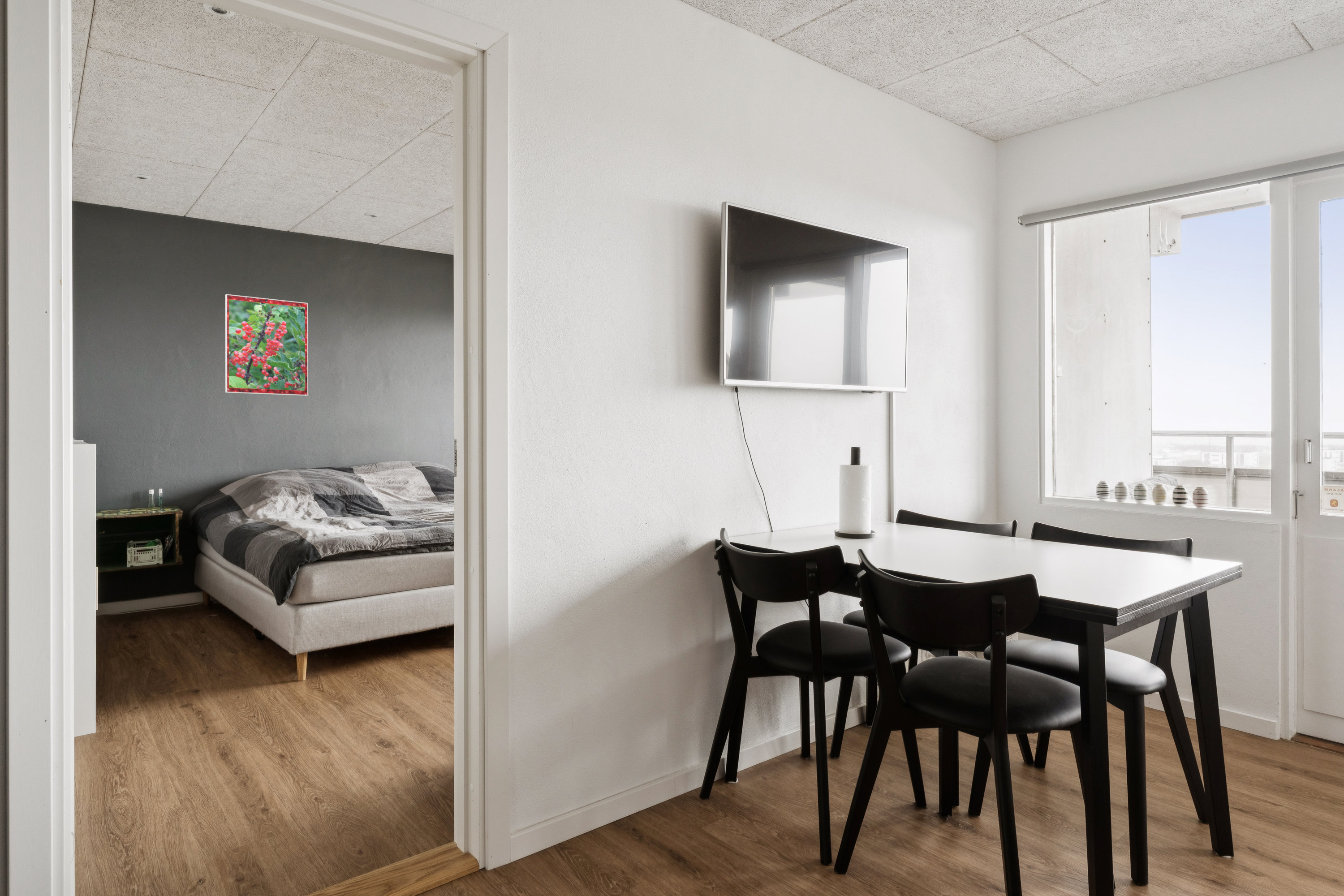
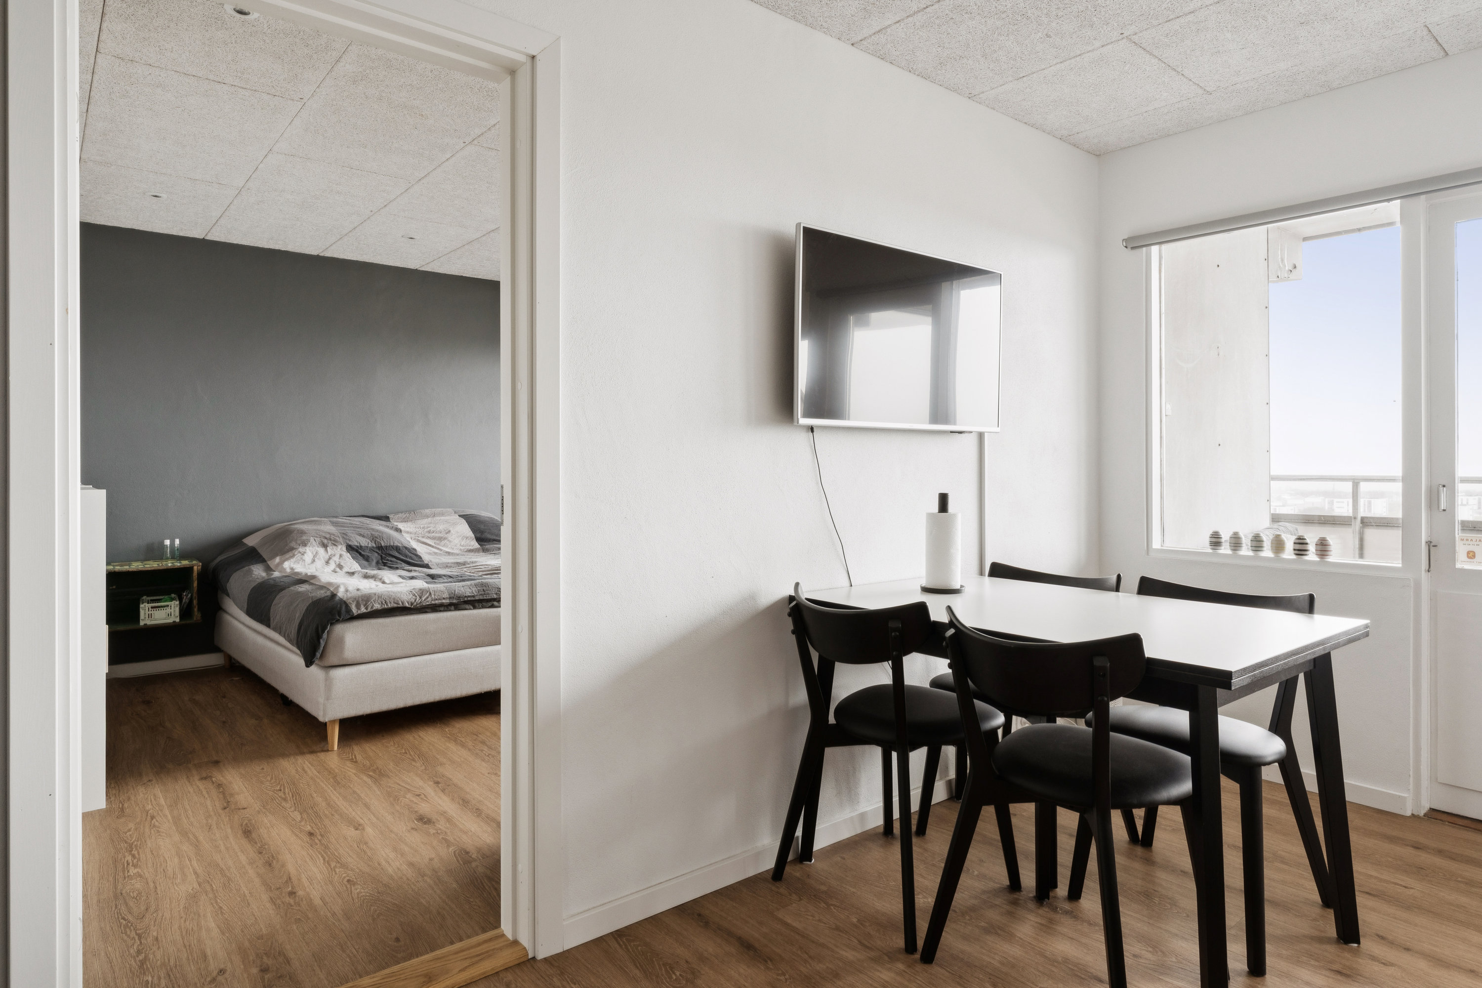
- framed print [225,294,309,396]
